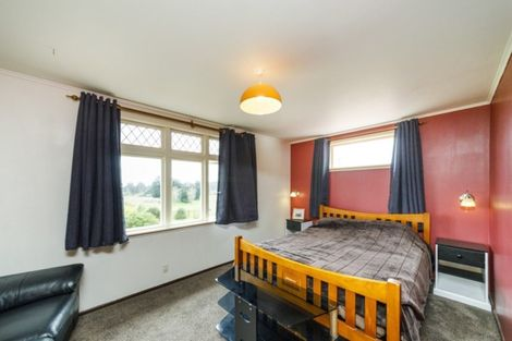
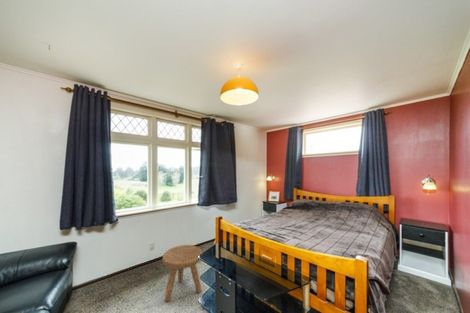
+ stool [162,244,203,302]
